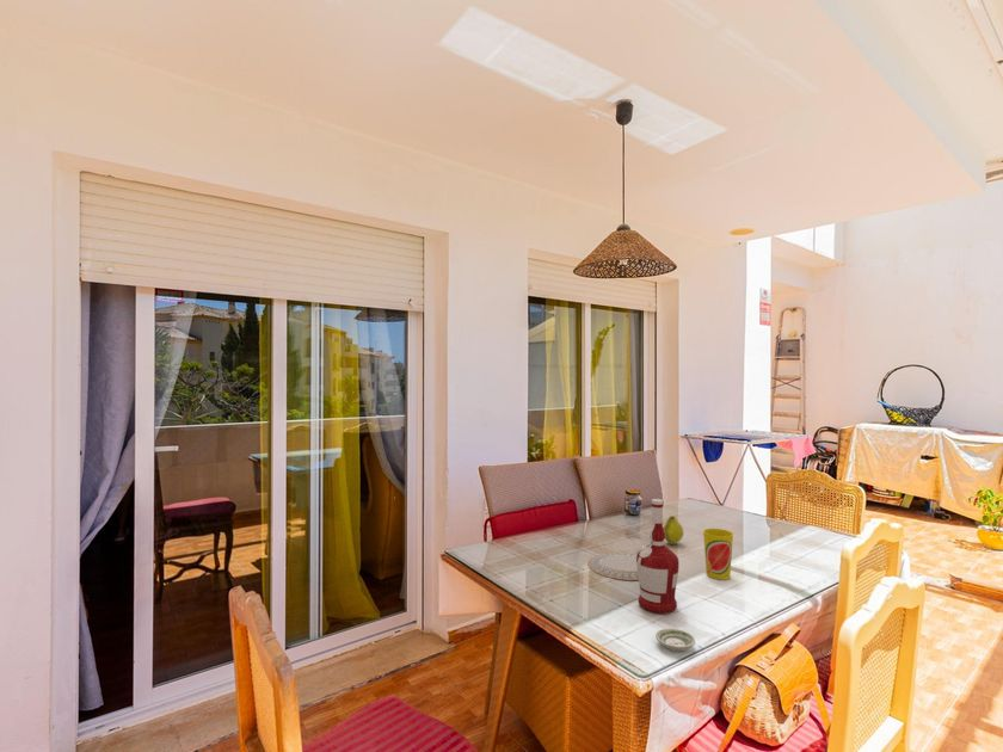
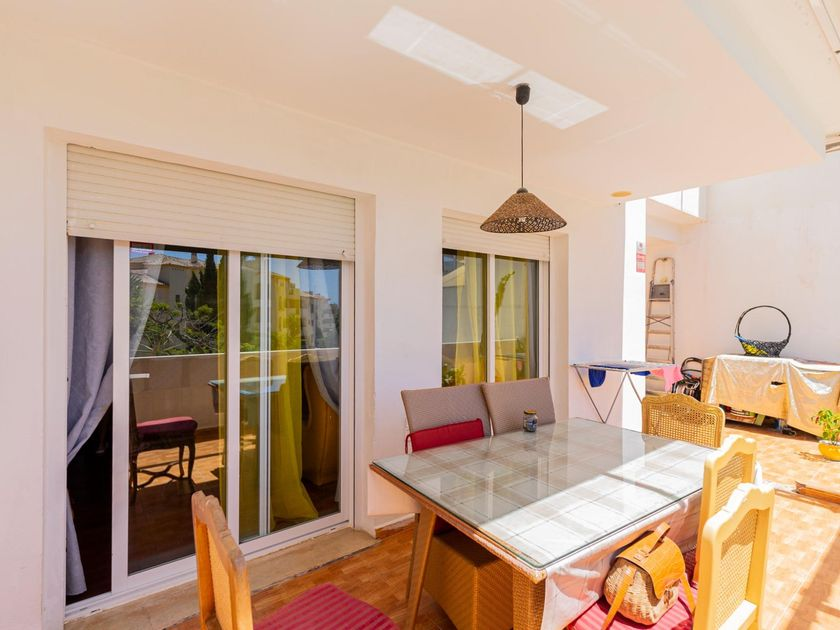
- alcohol [635,498,679,615]
- fruit [663,514,684,545]
- cup [702,528,734,581]
- saucer [654,627,696,653]
- chinaware [586,551,639,581]
